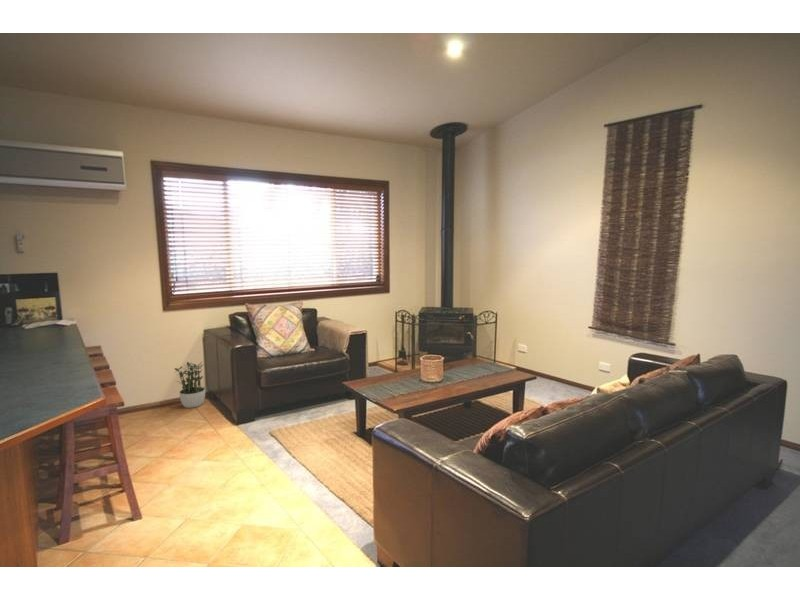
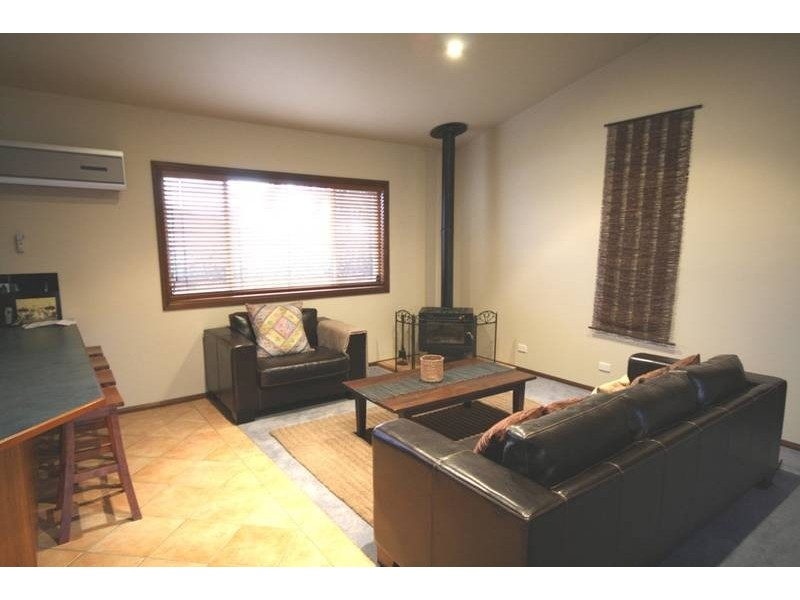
- potted plant [173,361,206,409]
